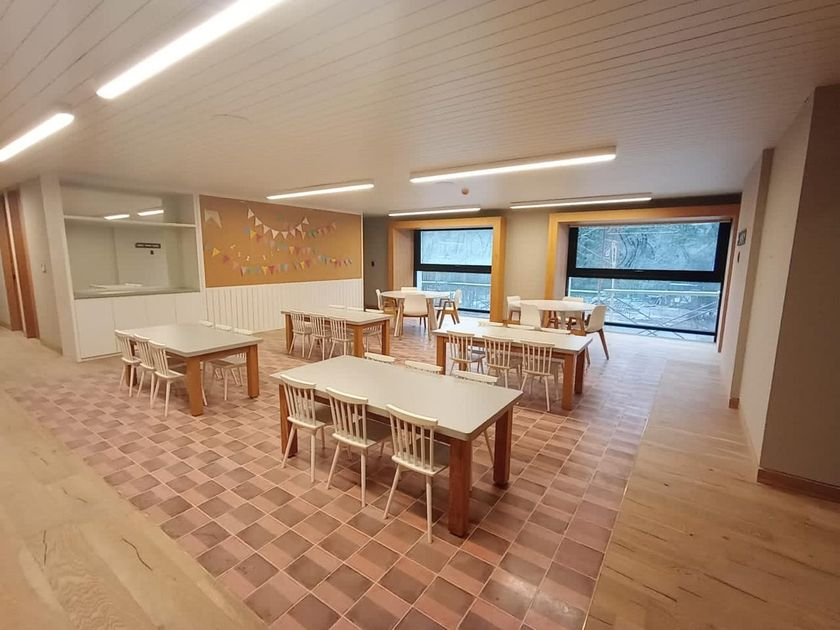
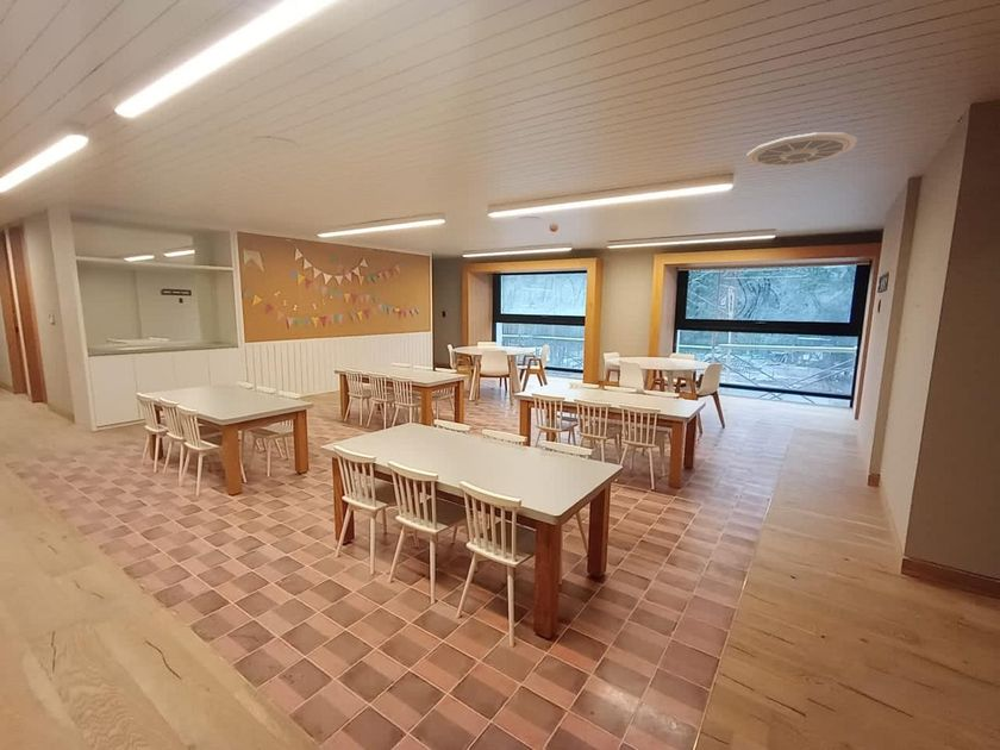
+ ceiling vent [745,131,858,168]
